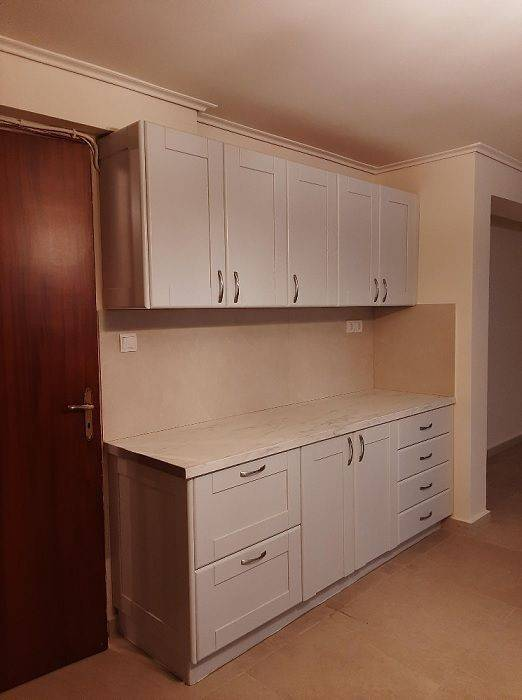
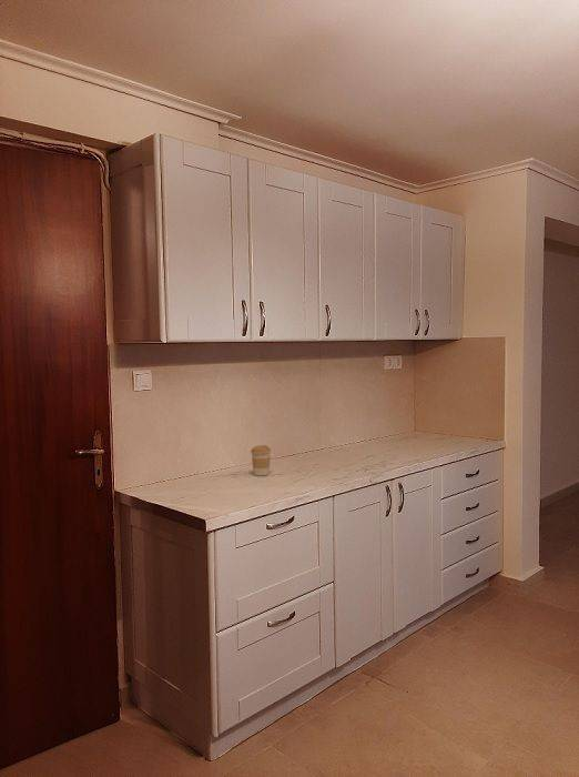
+ coffee cup [250,444,272,477]
